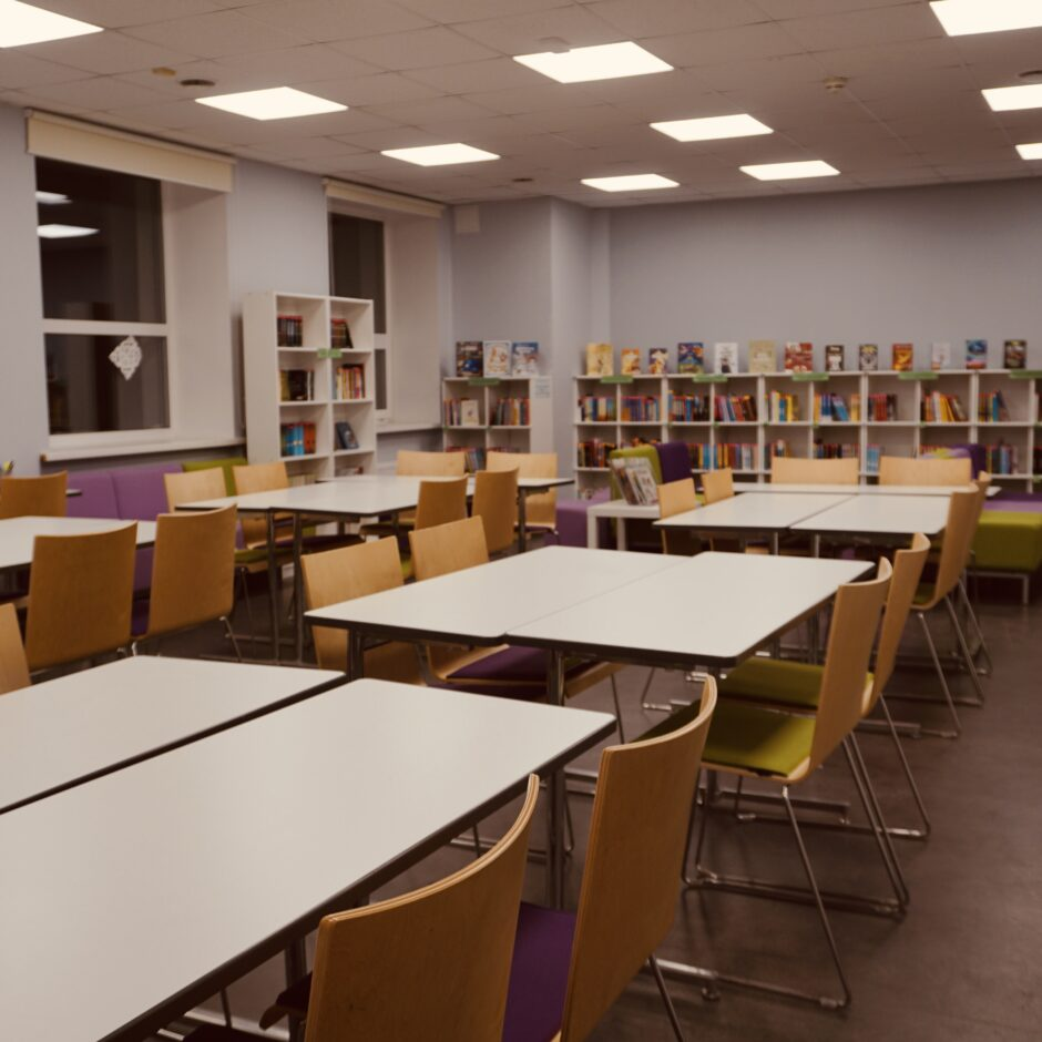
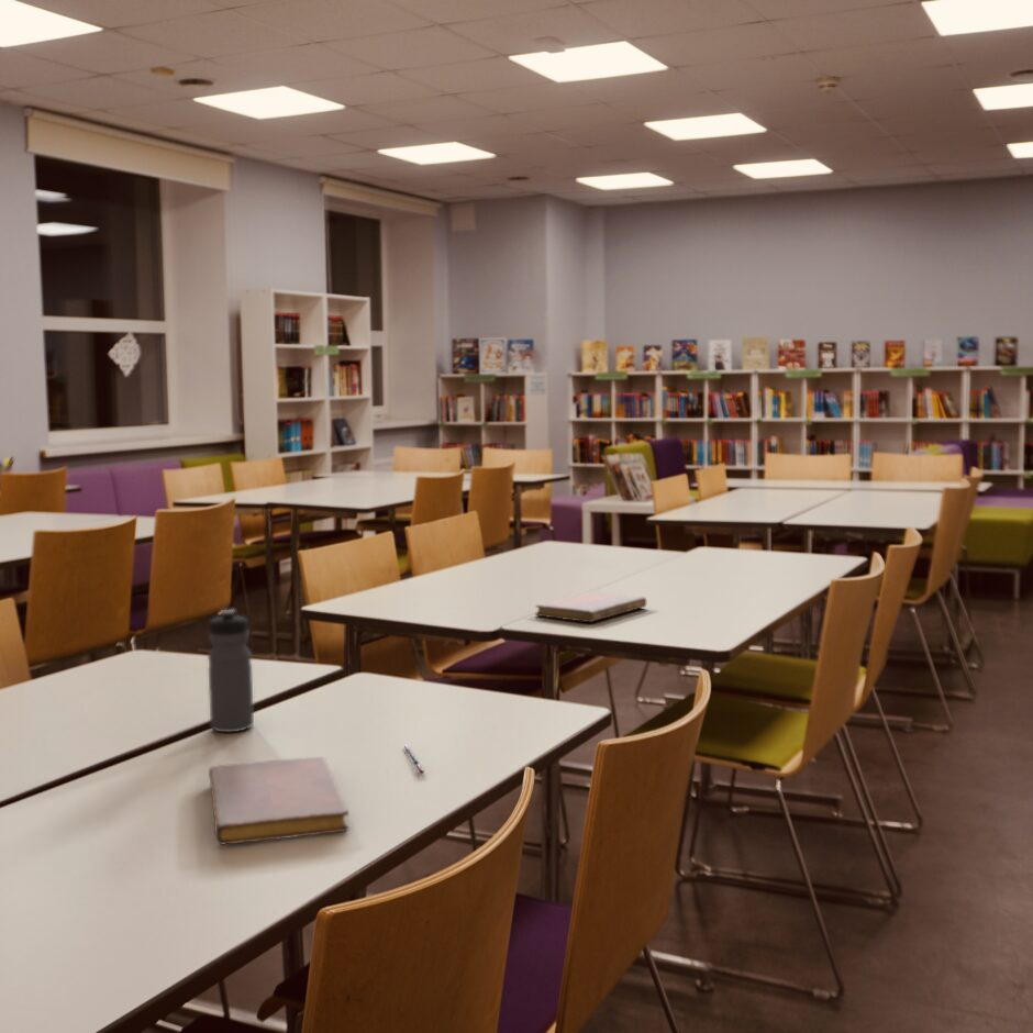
+ pen [402,744,425,775]
+ notebook [534,590,647,623]
+ water bottle [207,608,255,733]
+ notebook [208,756,351,845]
